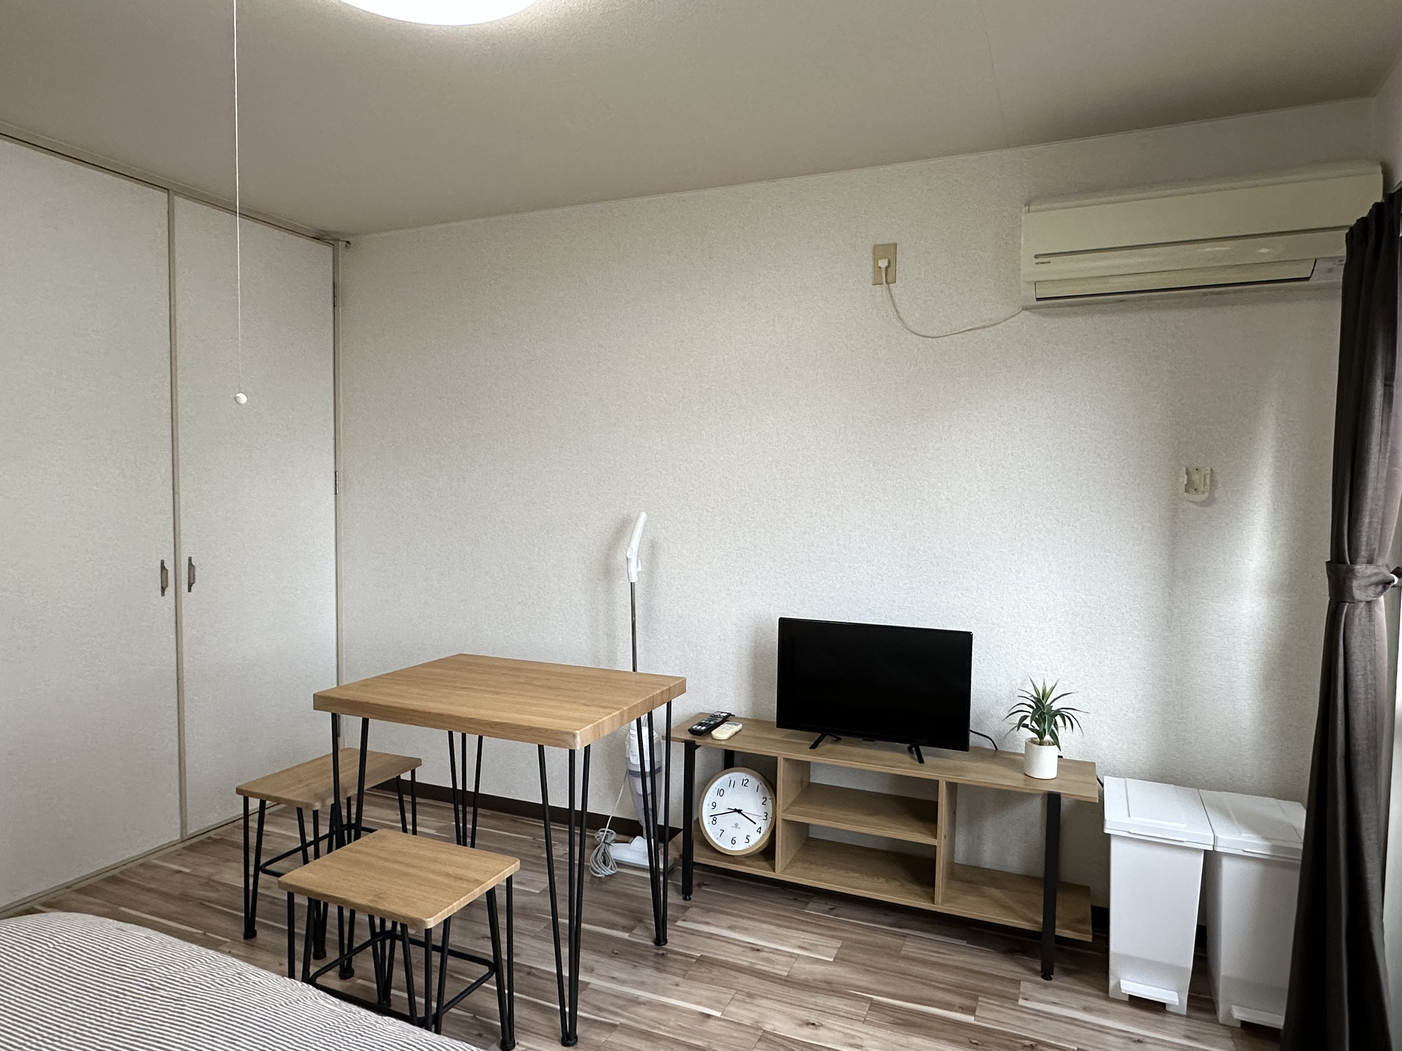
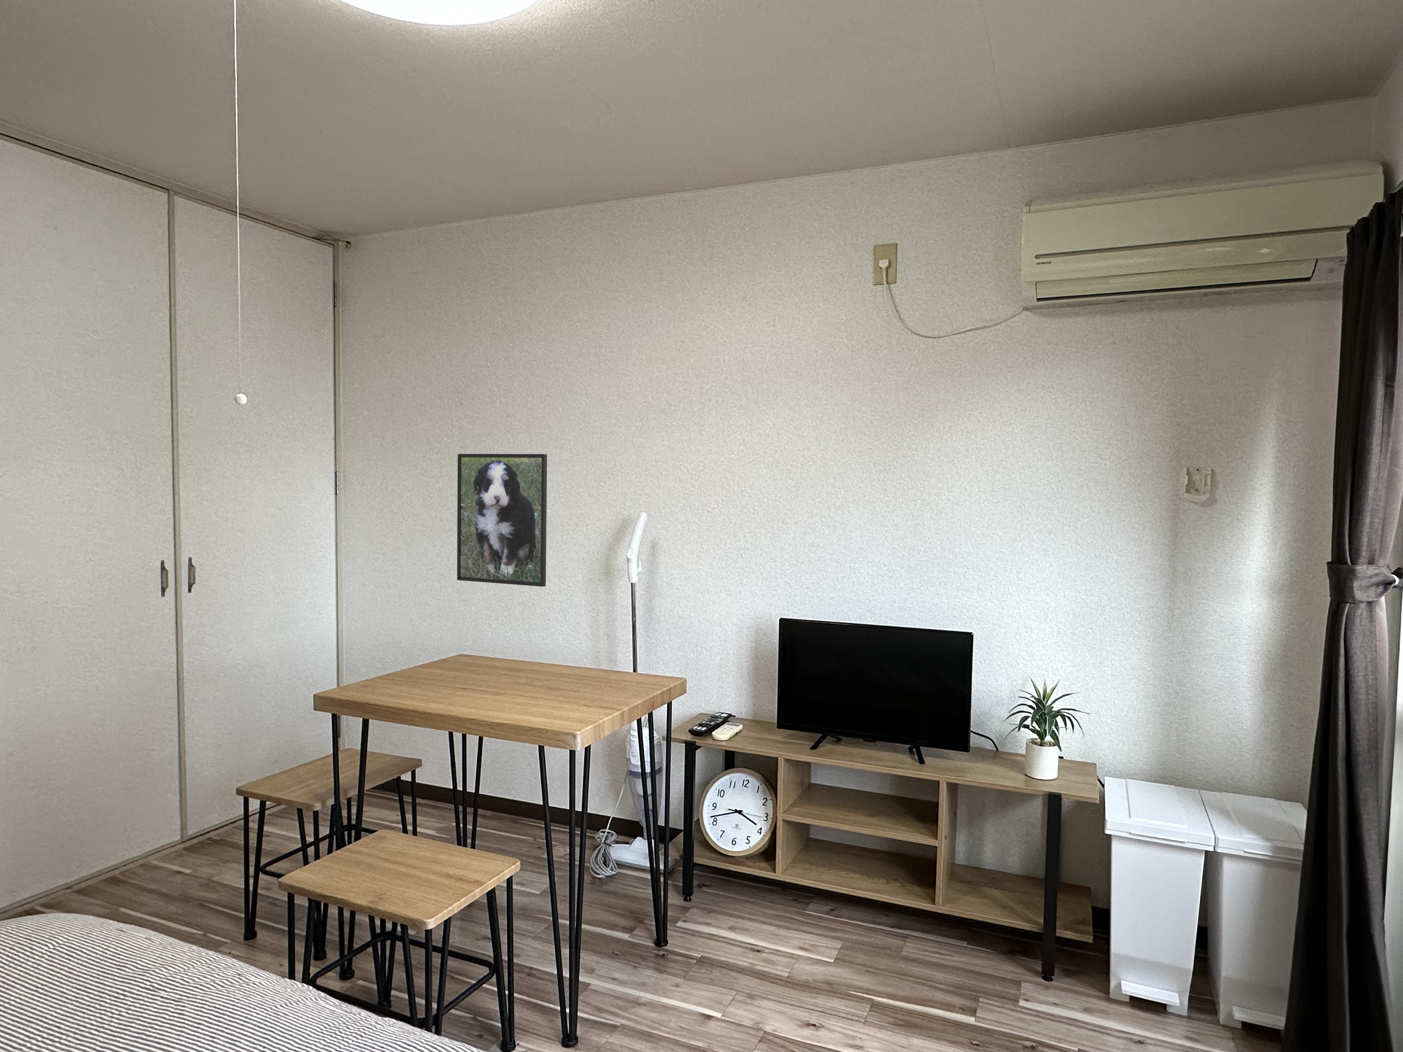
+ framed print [456,453,547,587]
